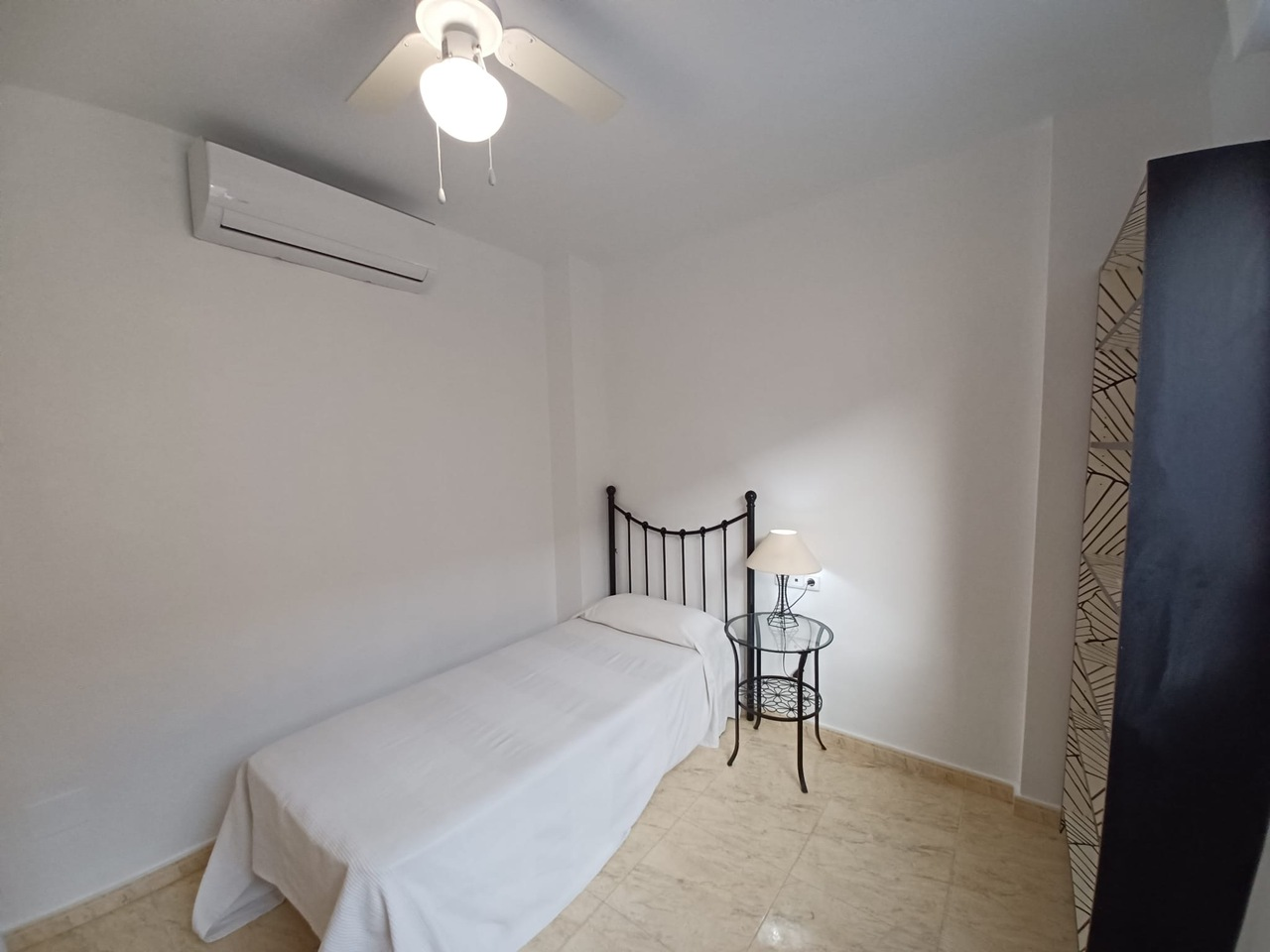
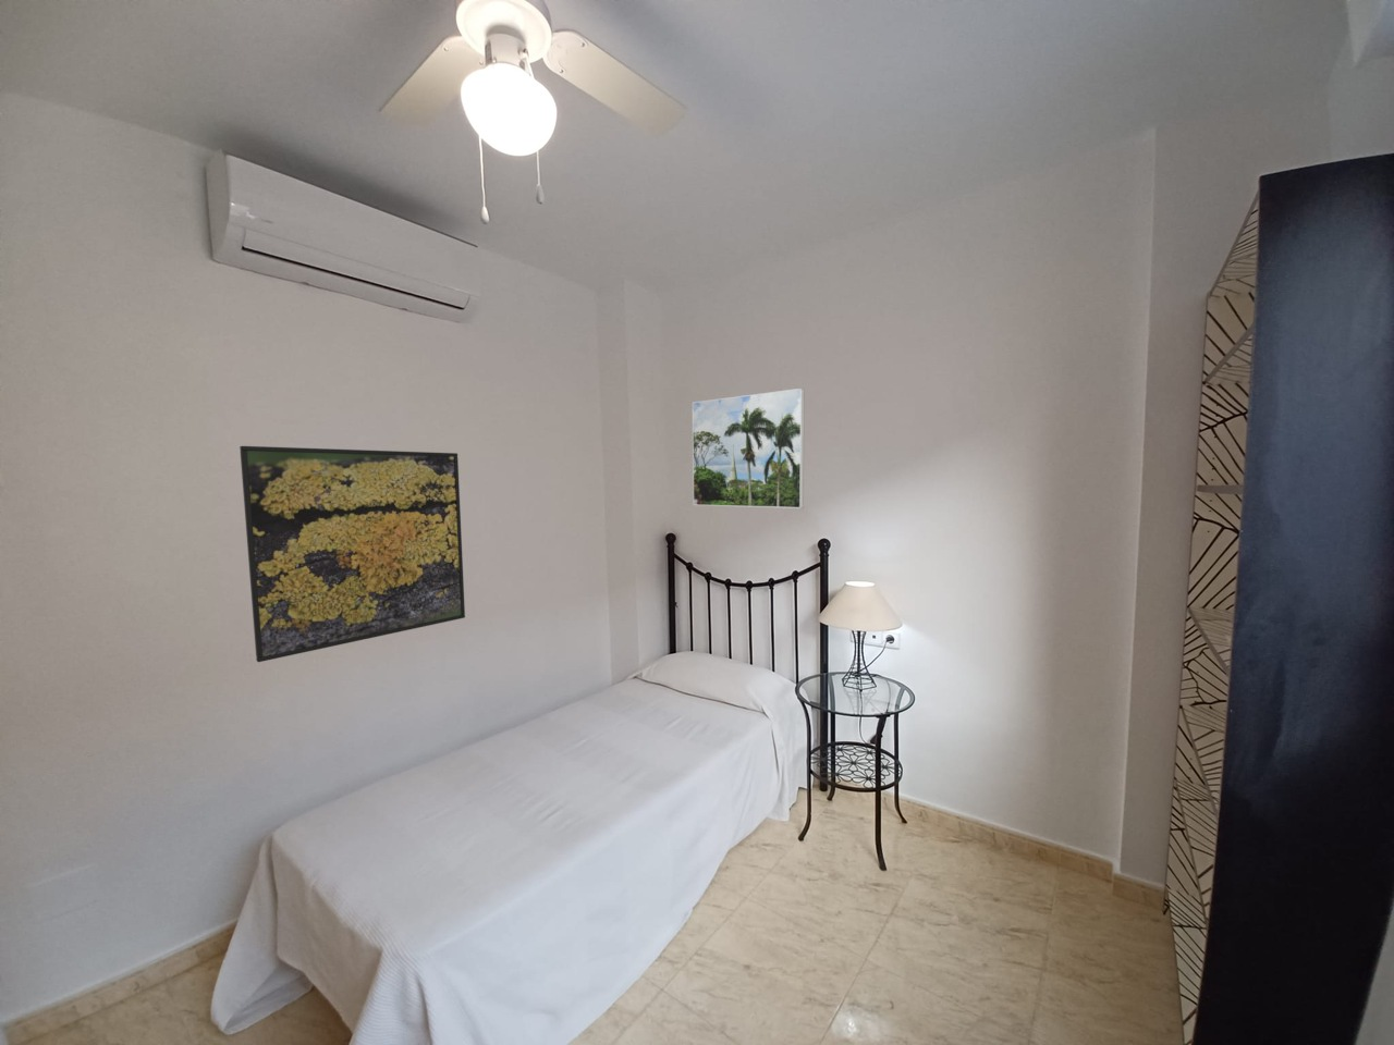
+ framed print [238,446,466,663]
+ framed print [692,387,805,509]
